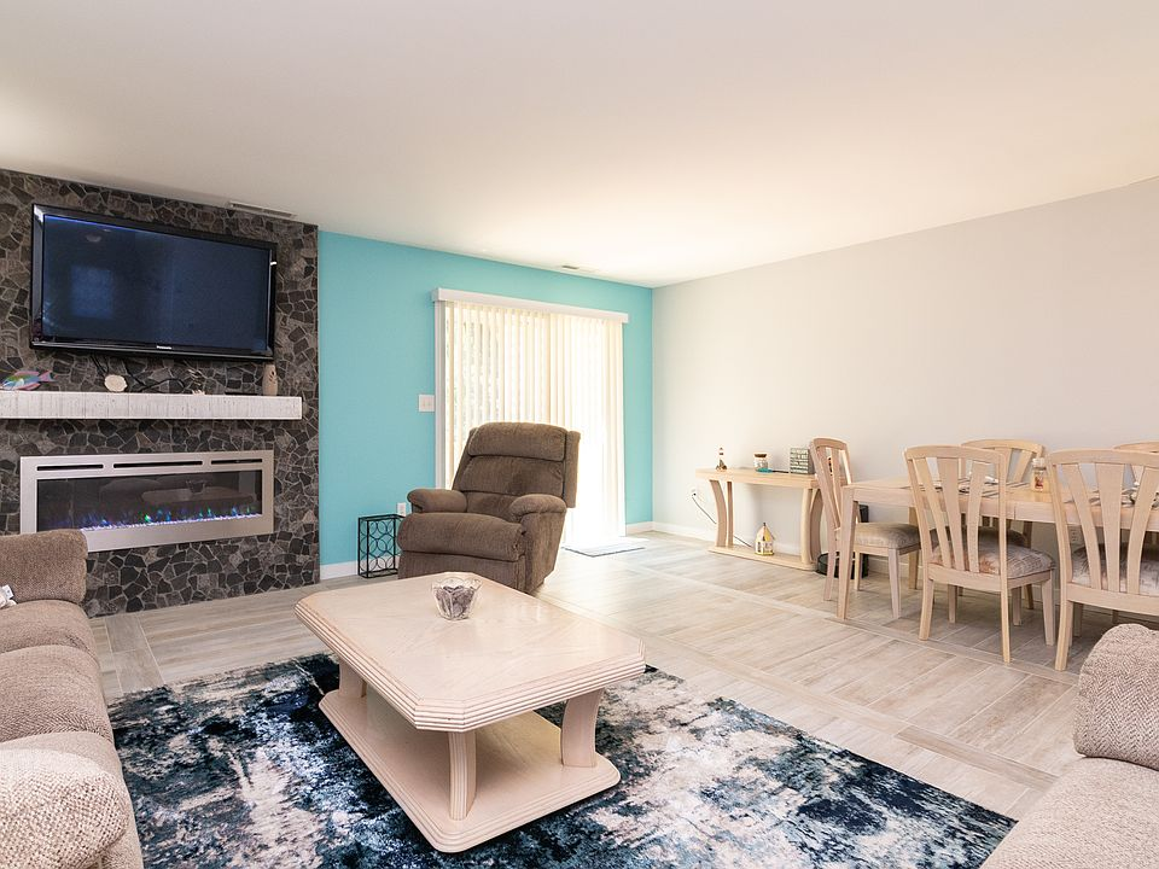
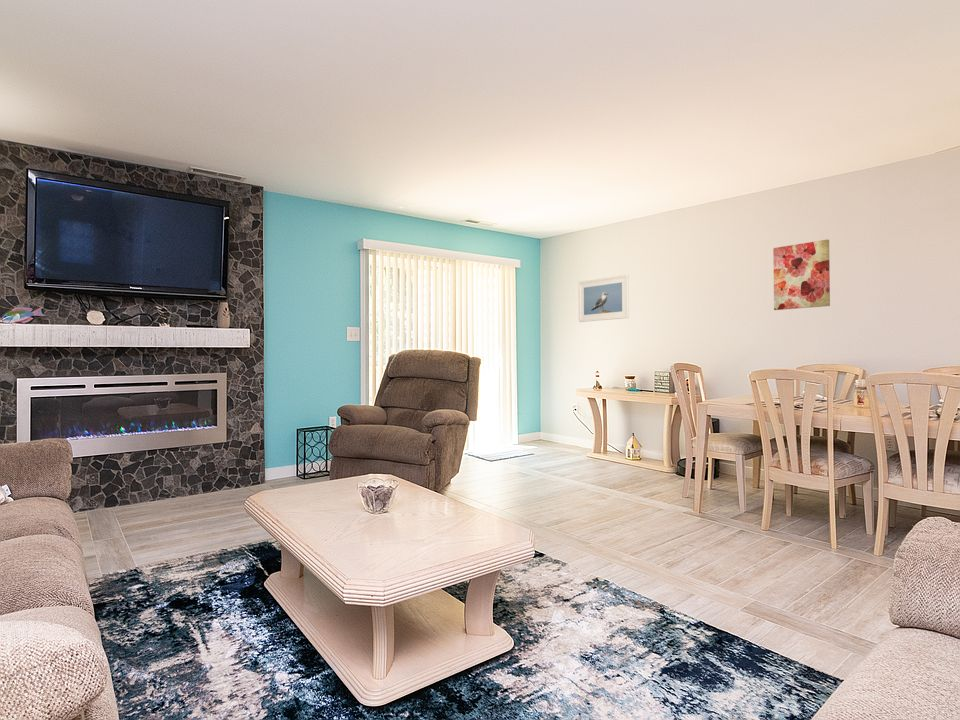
+ wall art [772,238,831,311]
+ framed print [577,273,630,323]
